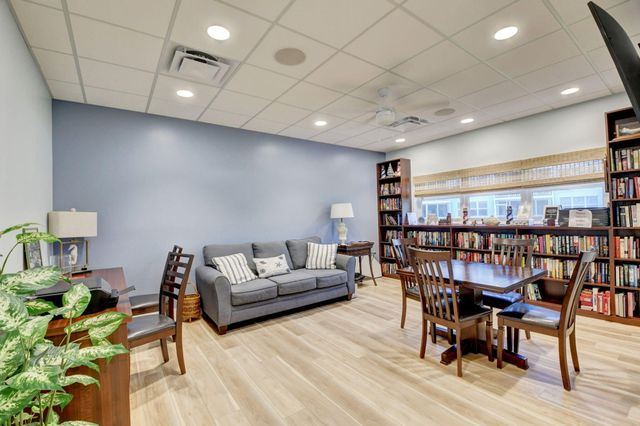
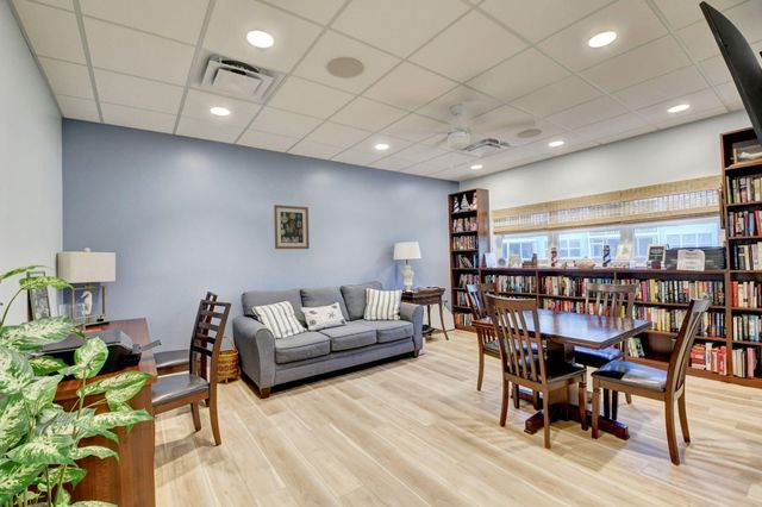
+ wall art [273,204,311,250]
